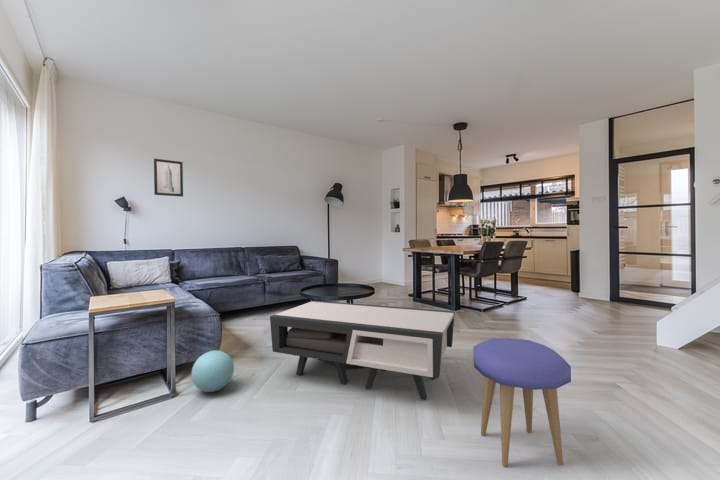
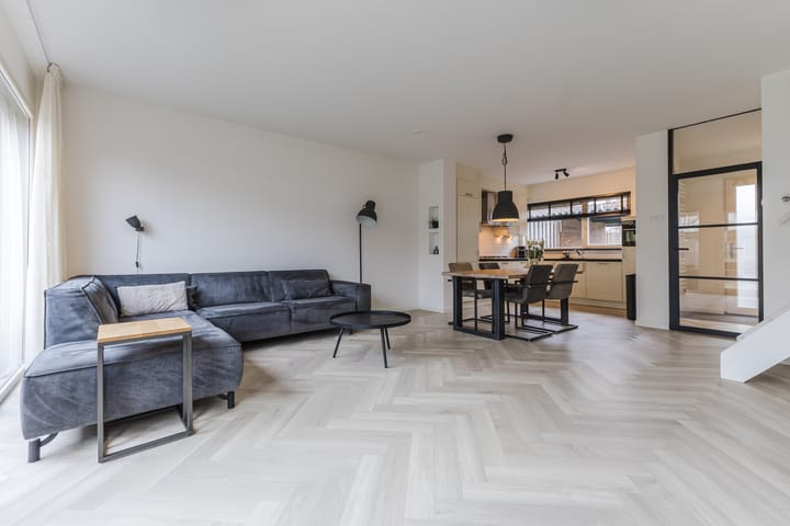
- wall art [153,158,184,198]
- stool [472,337,572,467]
- coffee table [269,300,456,401]
- ball [190,350,235,393]
